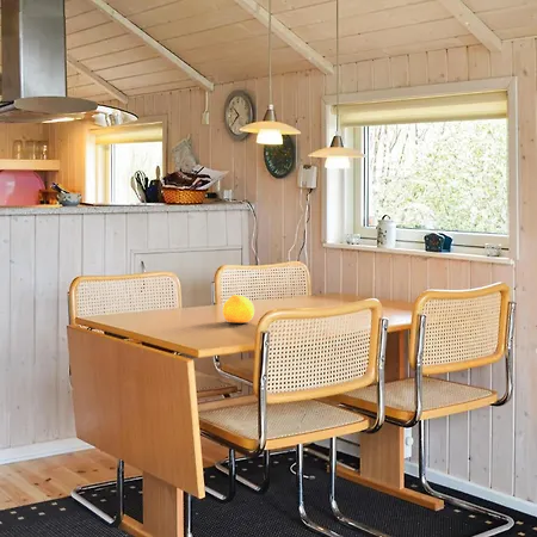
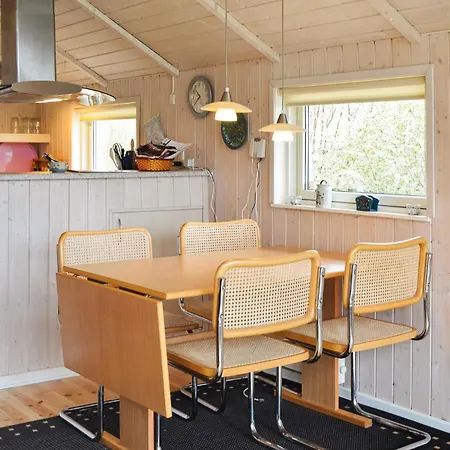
- fruit [221,294,255,323]
